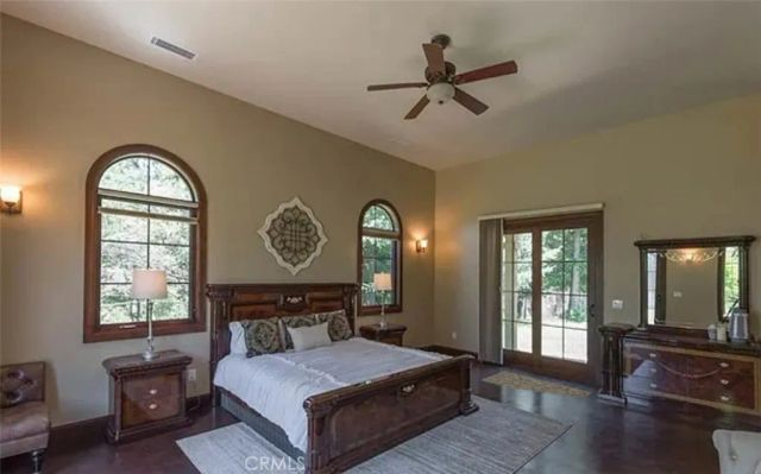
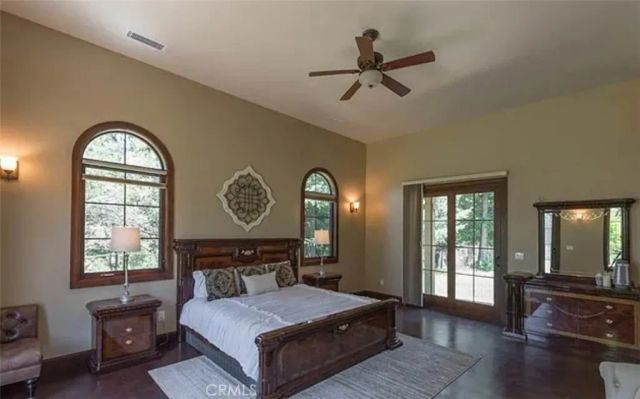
- rug [480,369,593,399]
